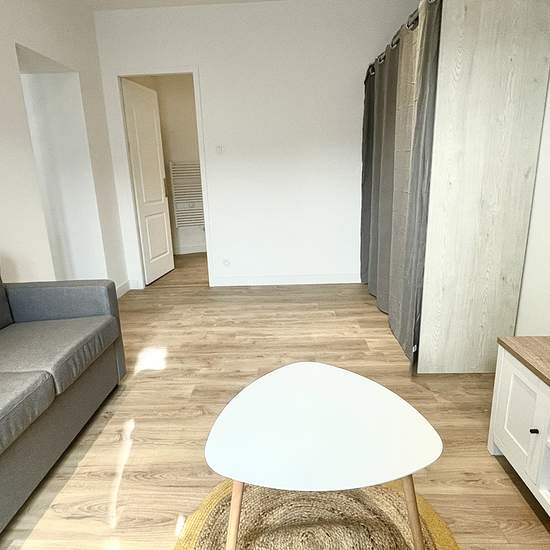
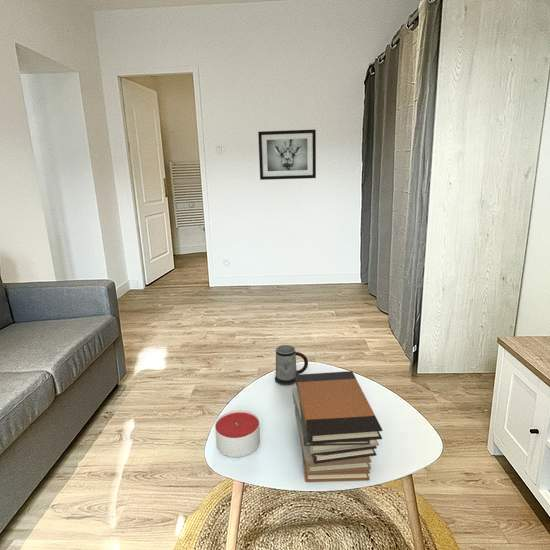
+ book stack [291,370,383,483]
+ candle [214,409,261,458]
+ mug [274,344,309,386]
+ wall art [257,128,317,181]
